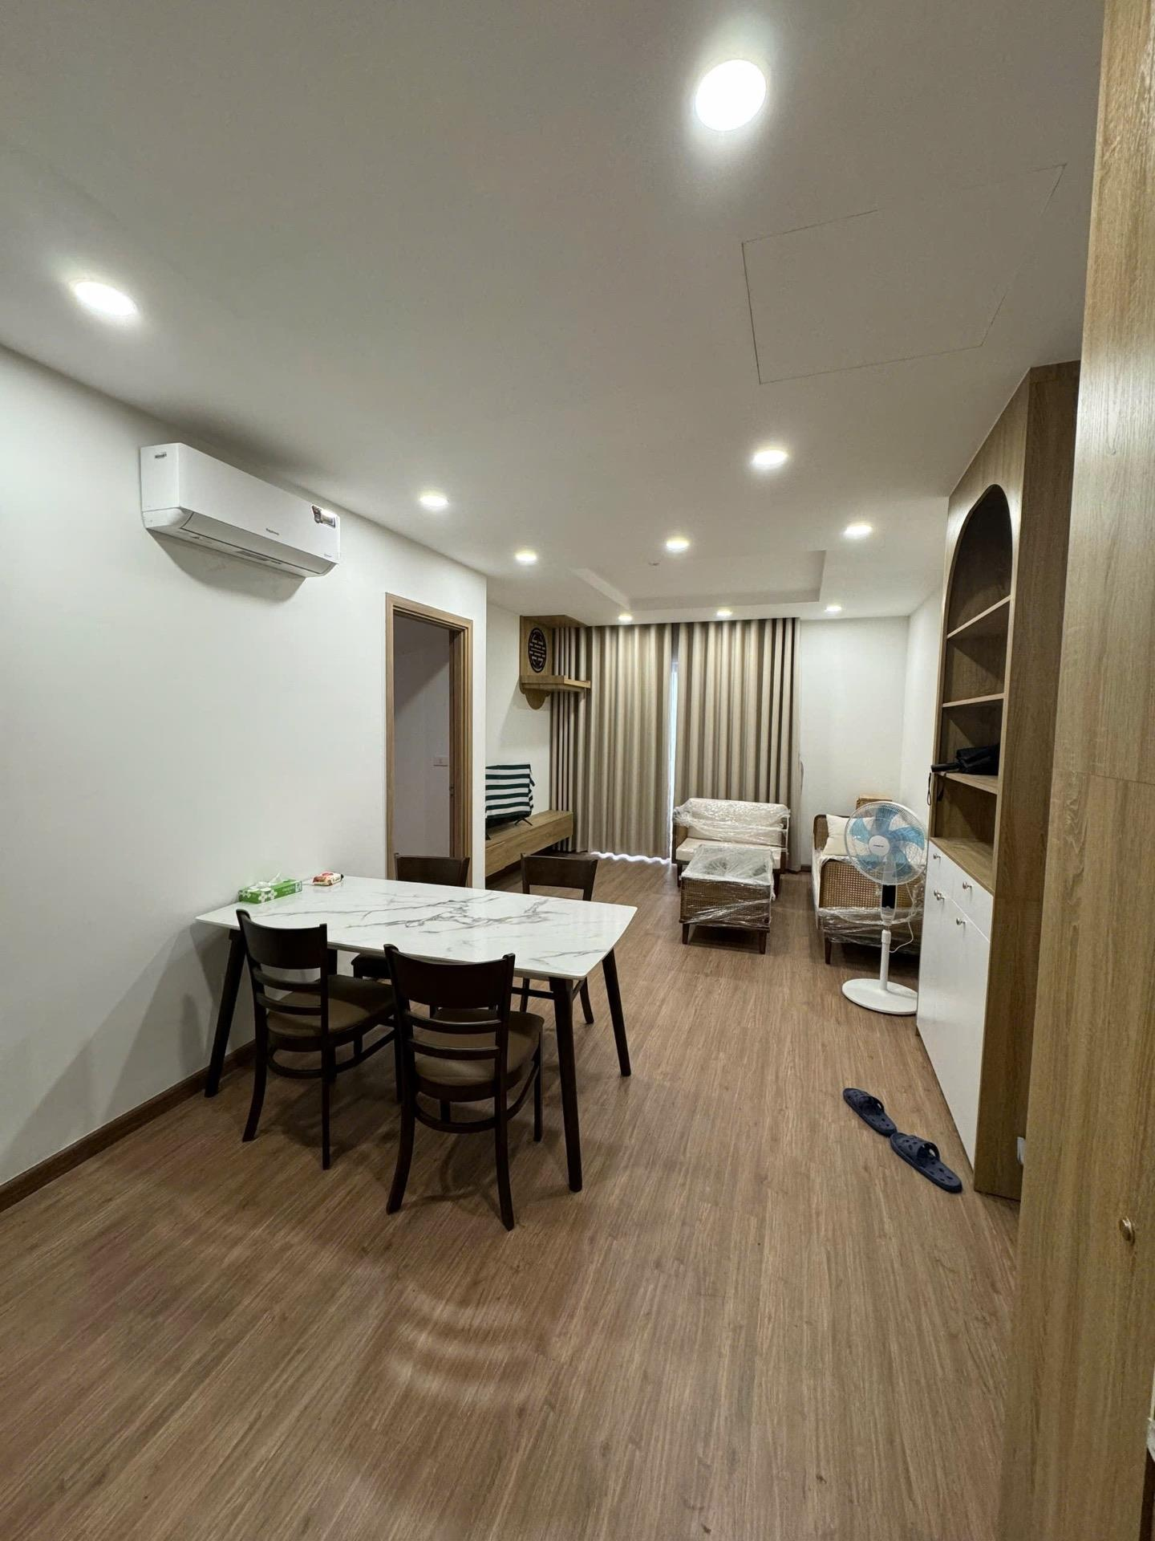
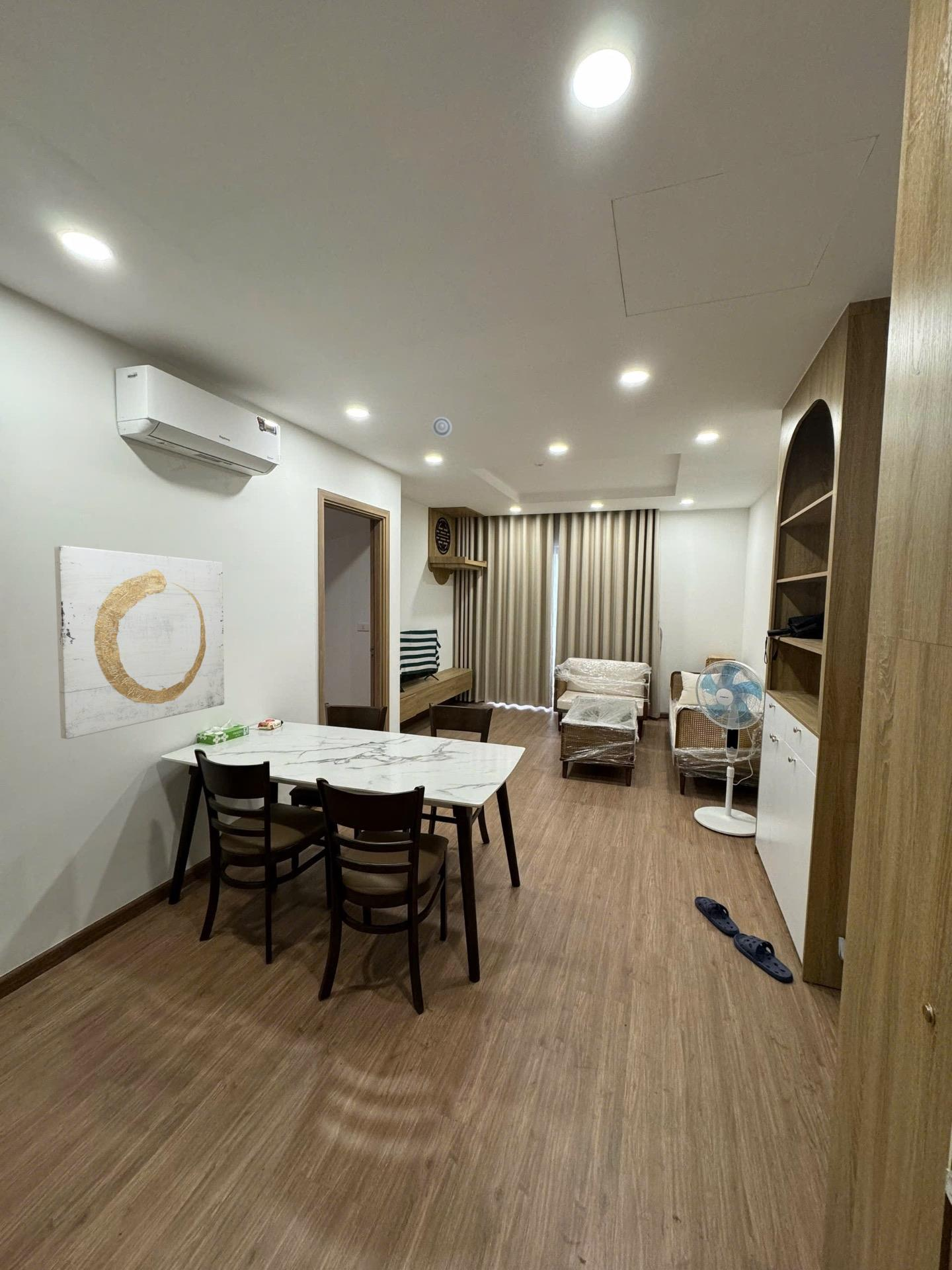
+ smoke detector [431,416,452,438]
+ wall art [54,545,225,740]
